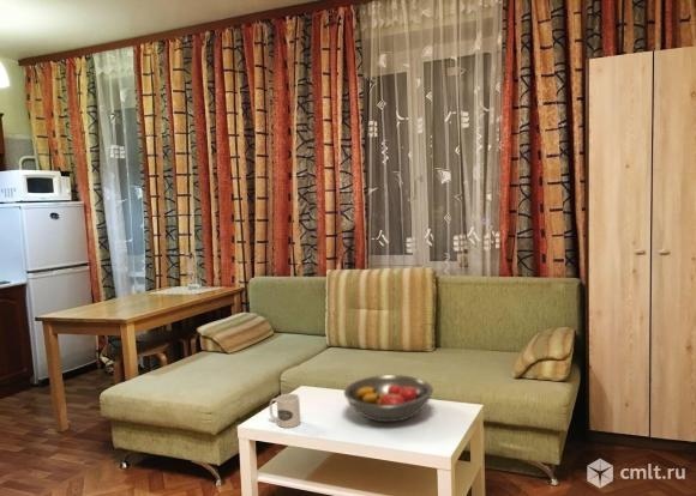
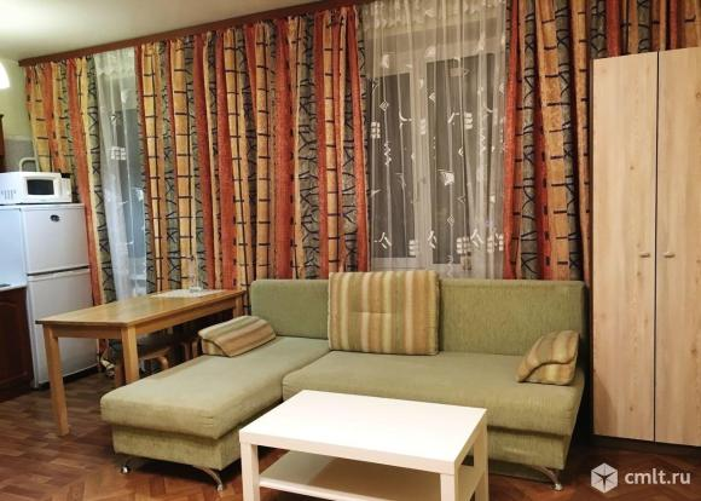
- mug [269,393,301,429]
- fruit bowl [343,374,434,423]
